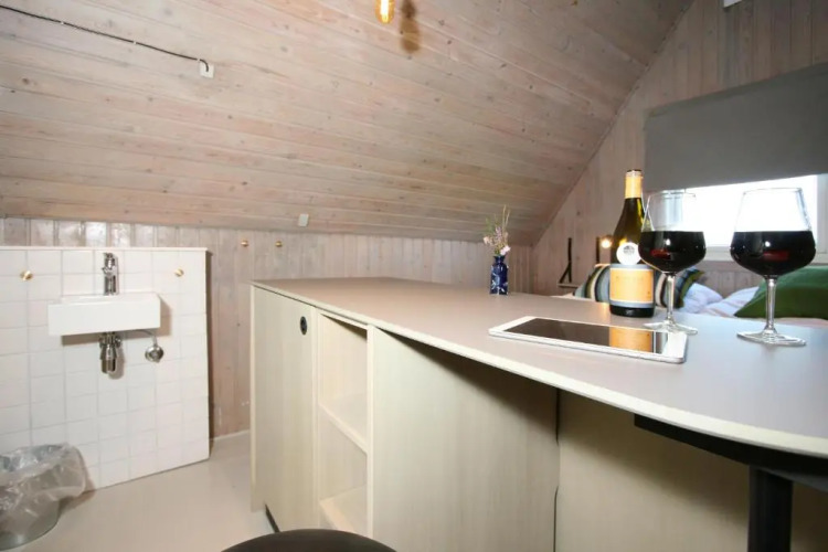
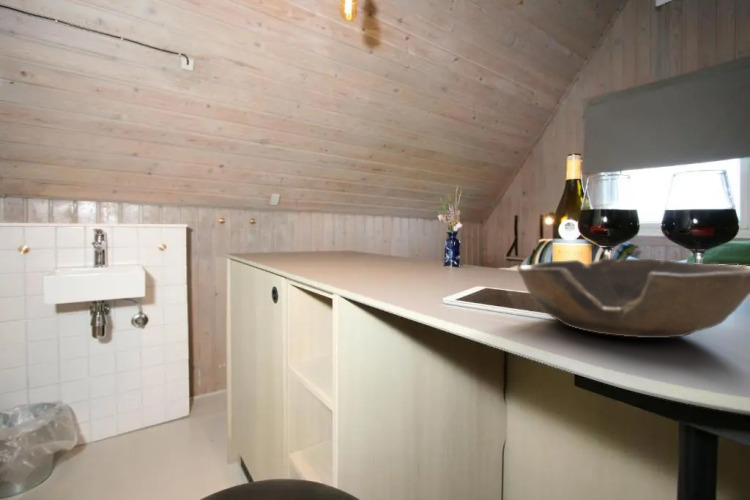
+ bowl [516,257,750,339]
